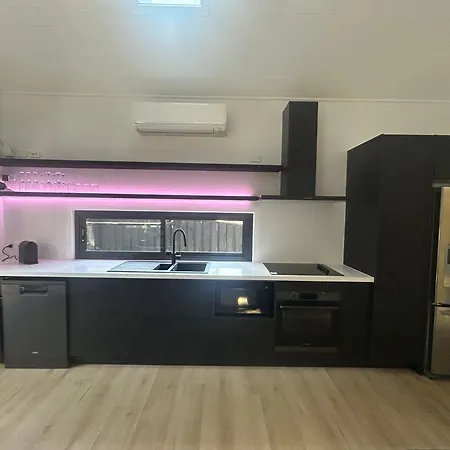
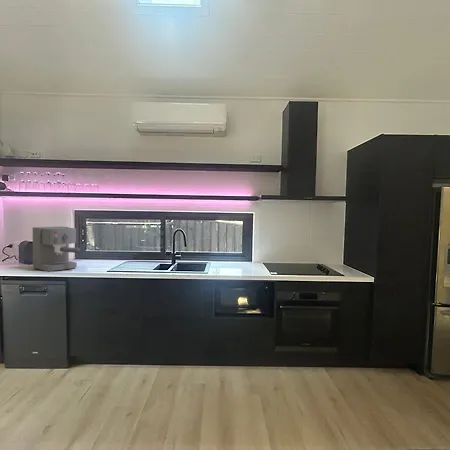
+ coffee maker [32,225,81,273]
